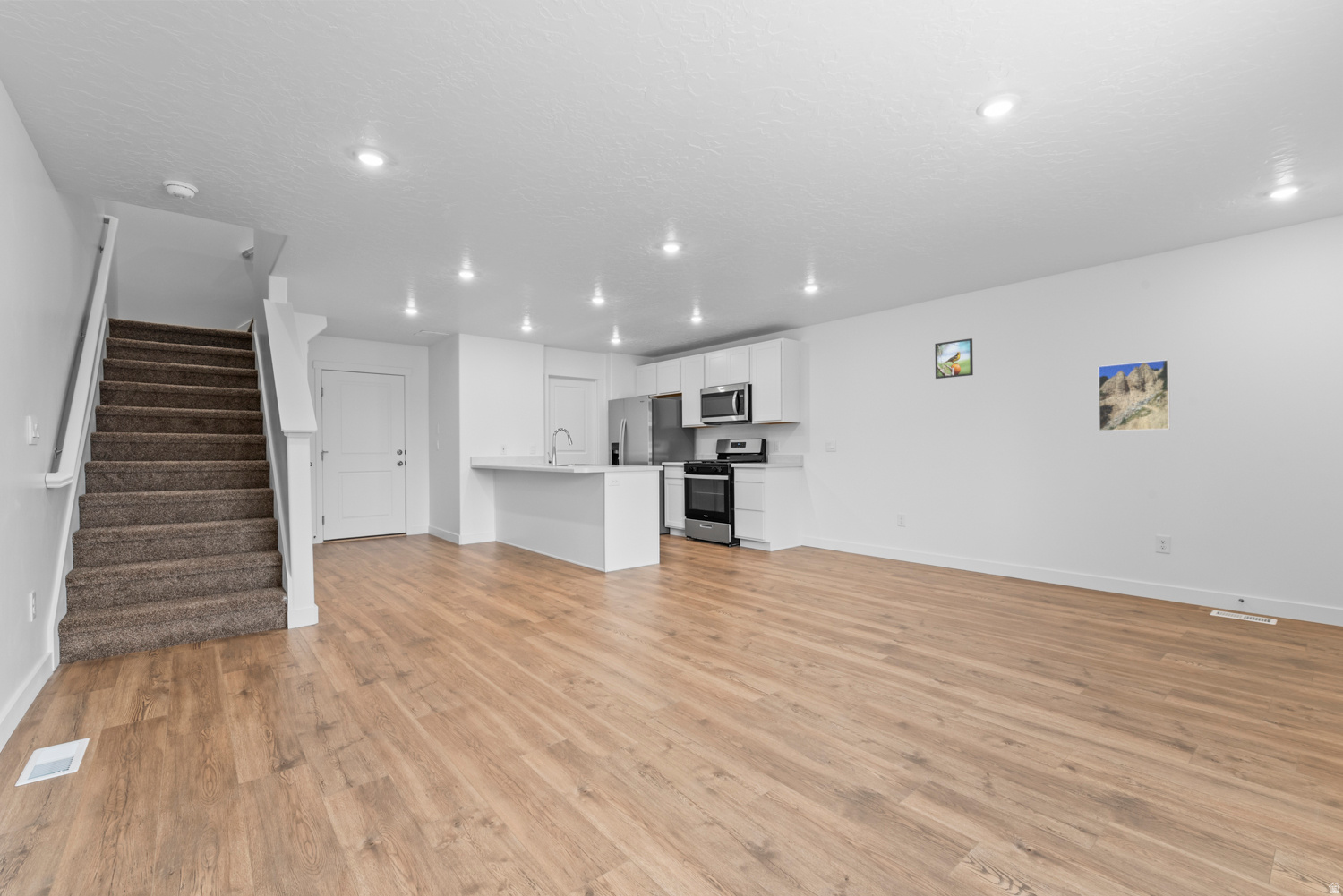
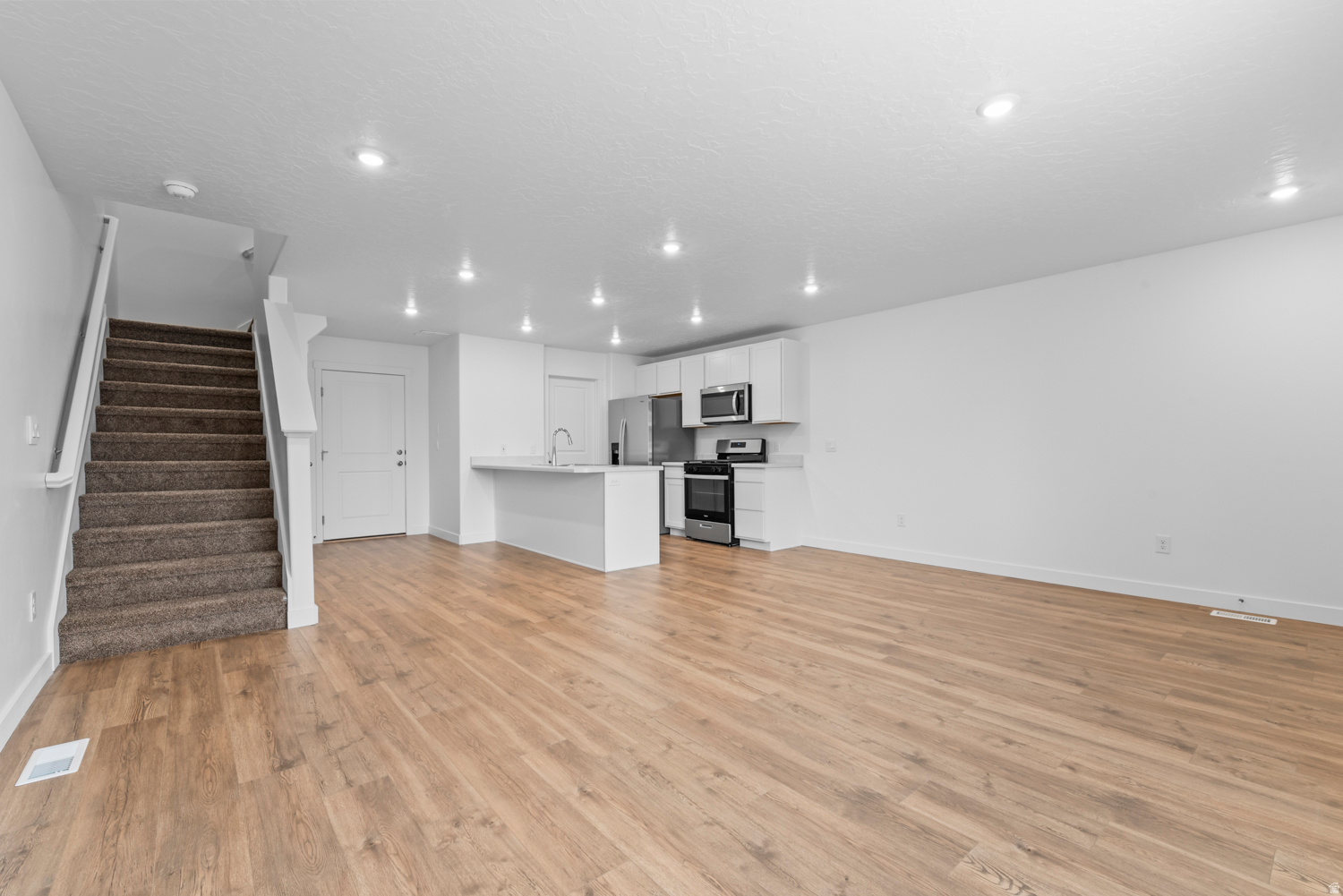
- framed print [1098,359,1171,431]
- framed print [934,337,974,380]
